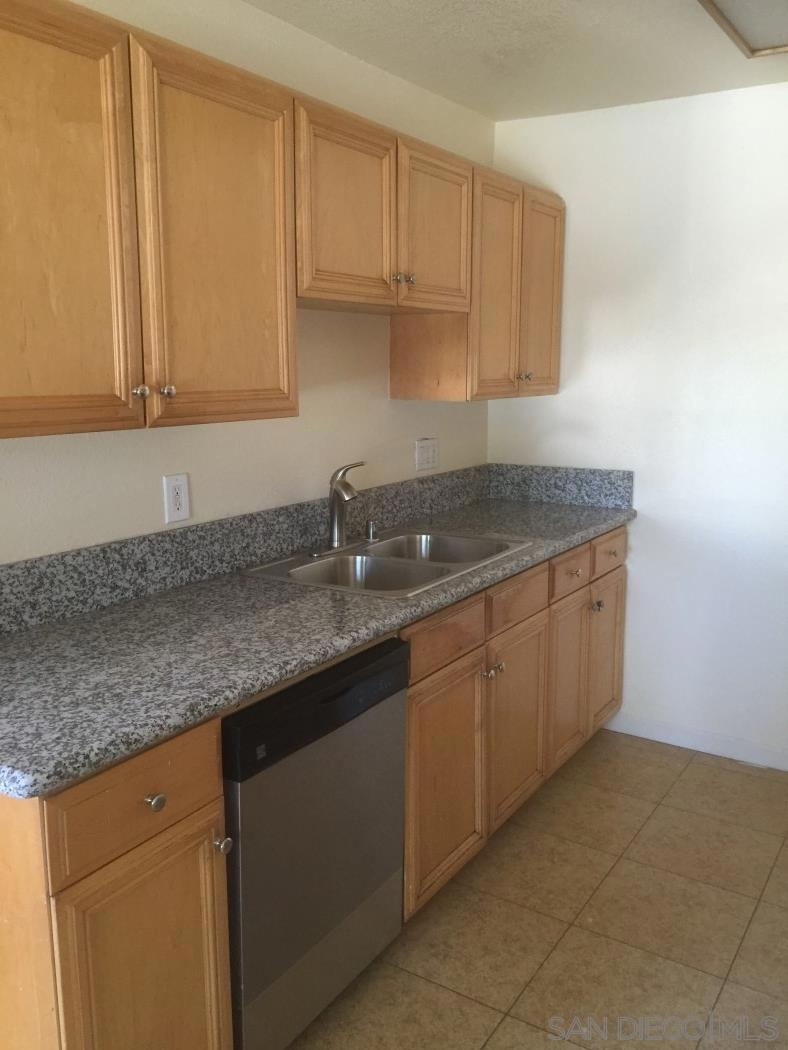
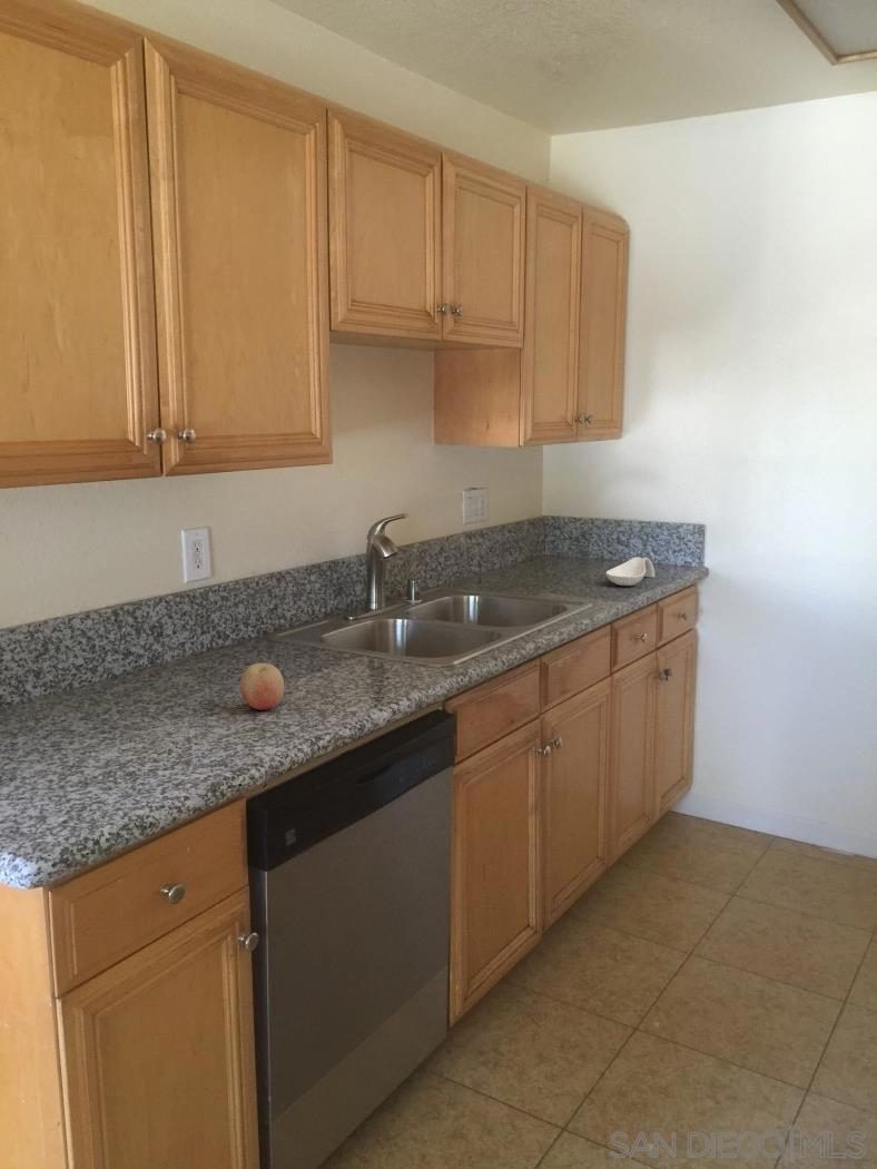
+ fruit [239,662,285,711]
+ spoon rest [604,556,656,587]
